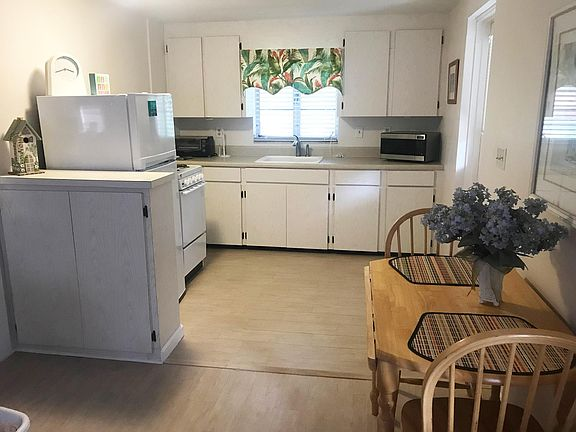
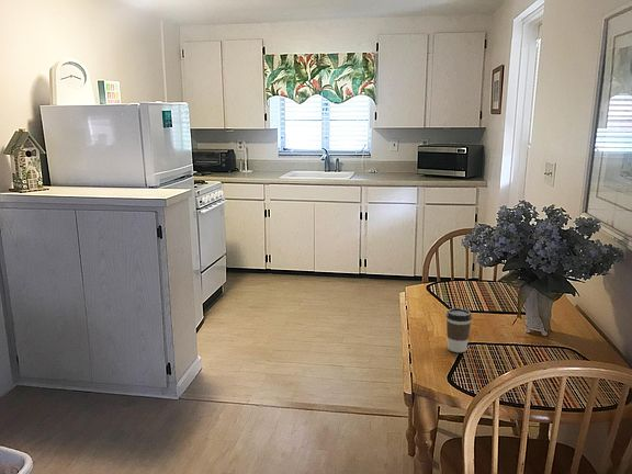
+ coffee cup [445,307,473,353]
